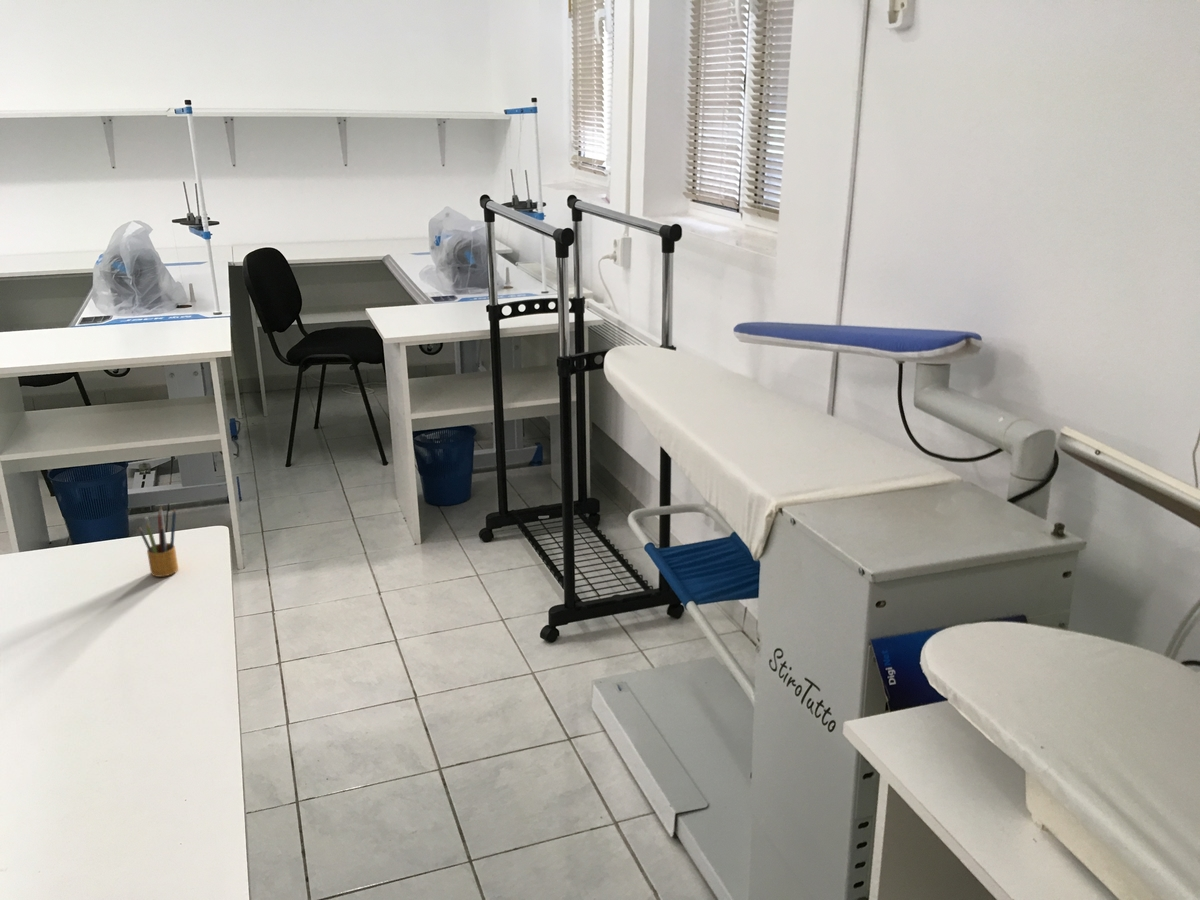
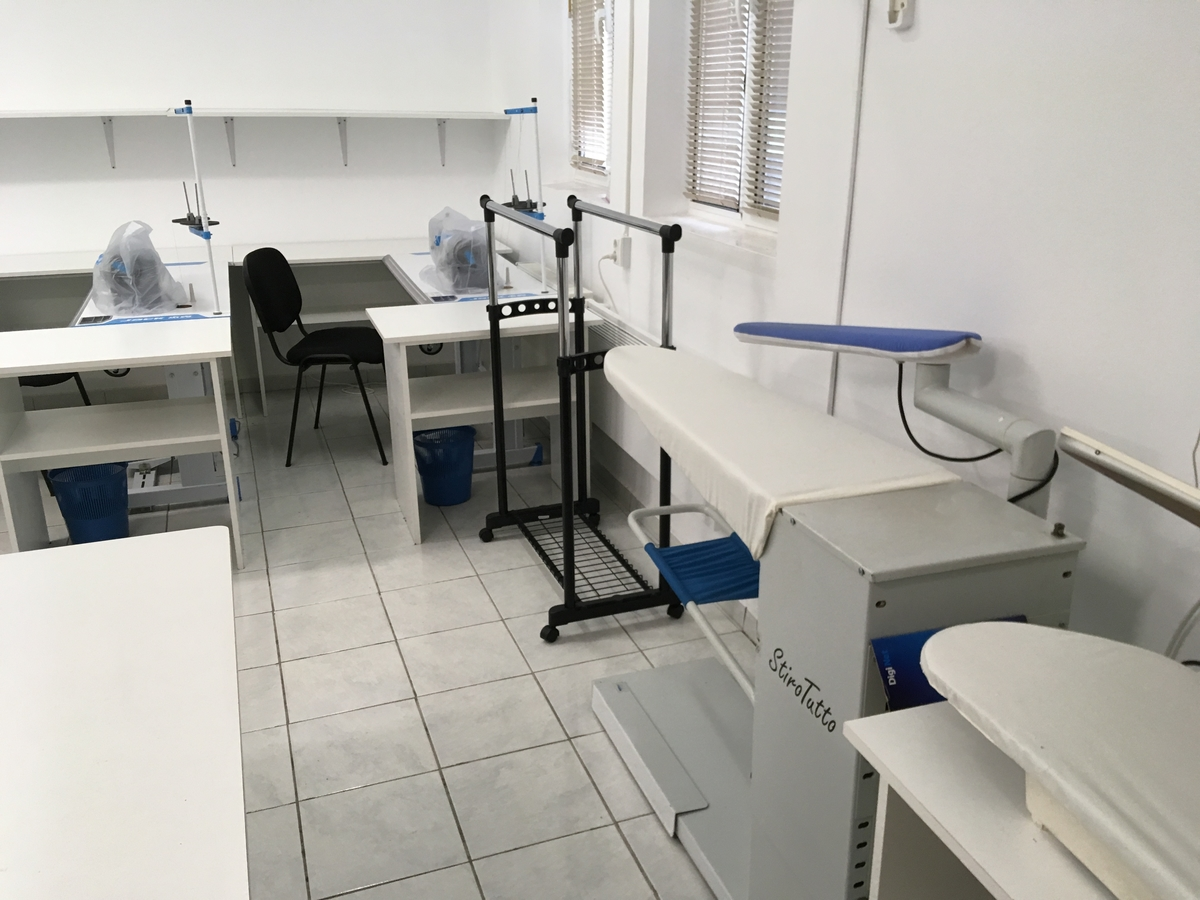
- pencil box [138,505,179,578]
